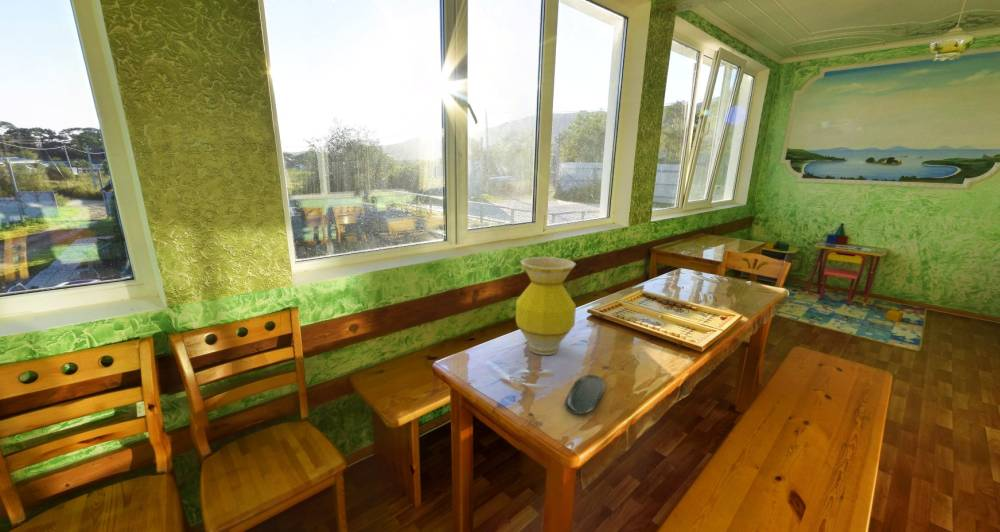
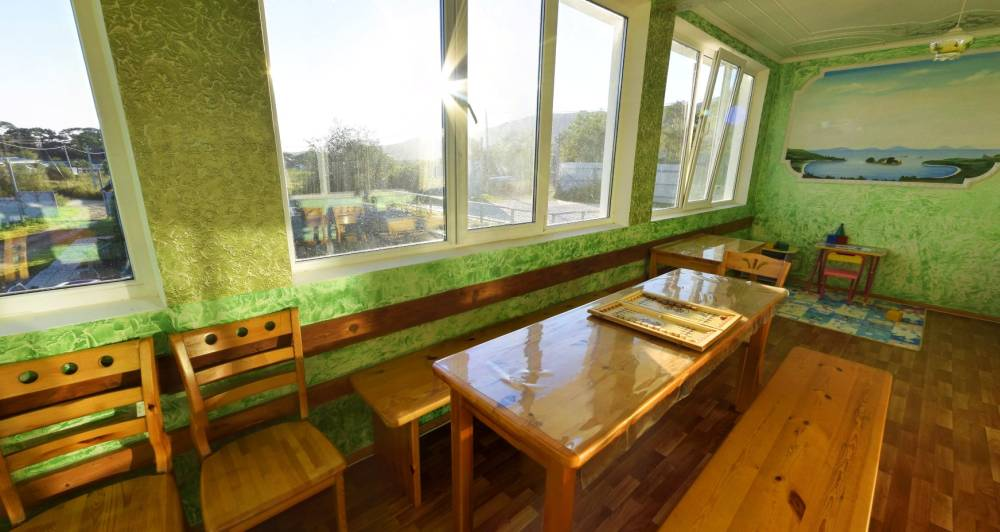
- vase [515,256,577,356]
- oval tray [564,374,606,415]
